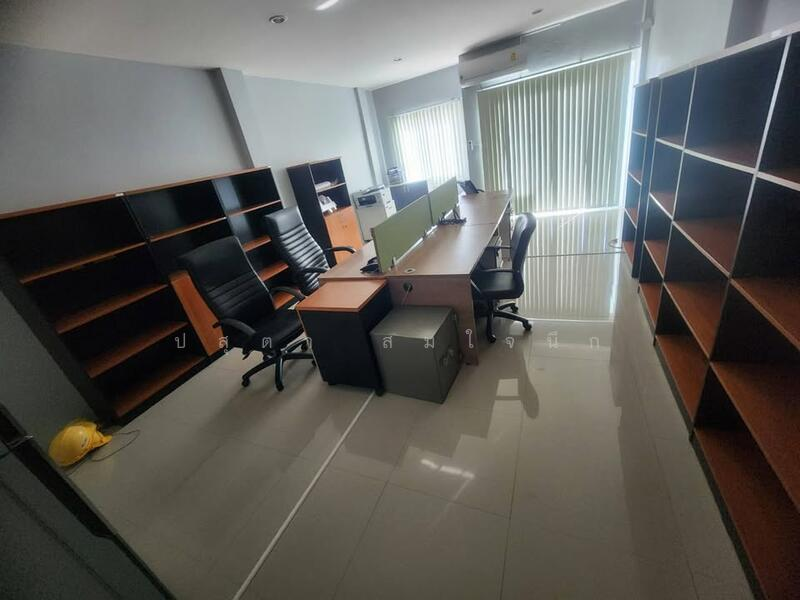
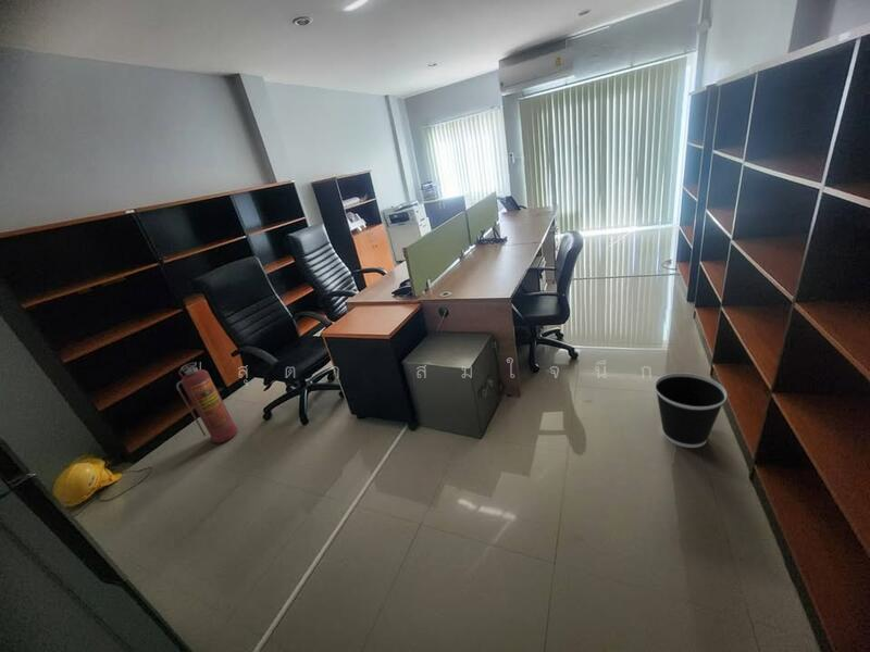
+ fire extinguisher [175,362,238,444]
+ wastebasket [654,372,729,449]
